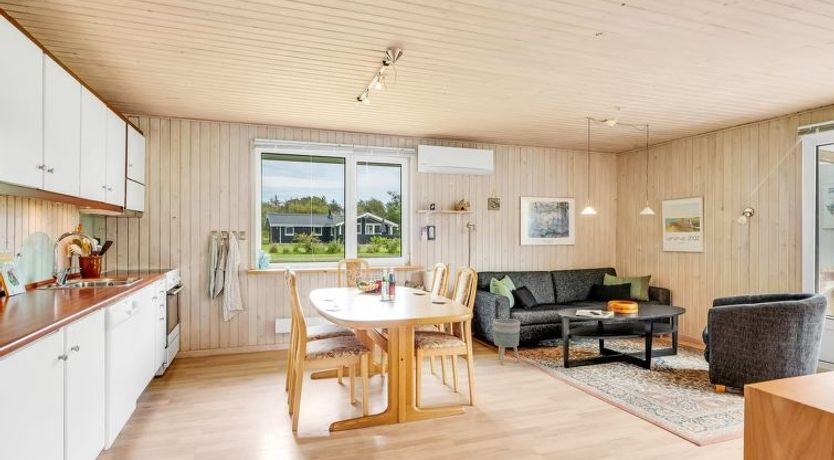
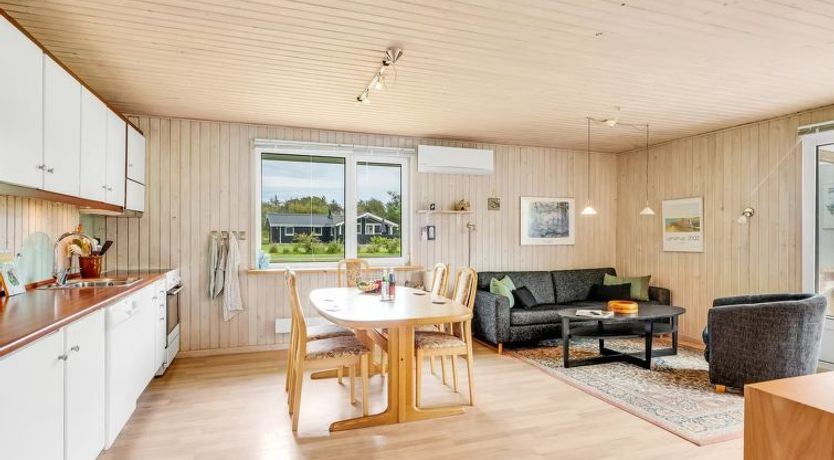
- planter [492,318,521,366]
